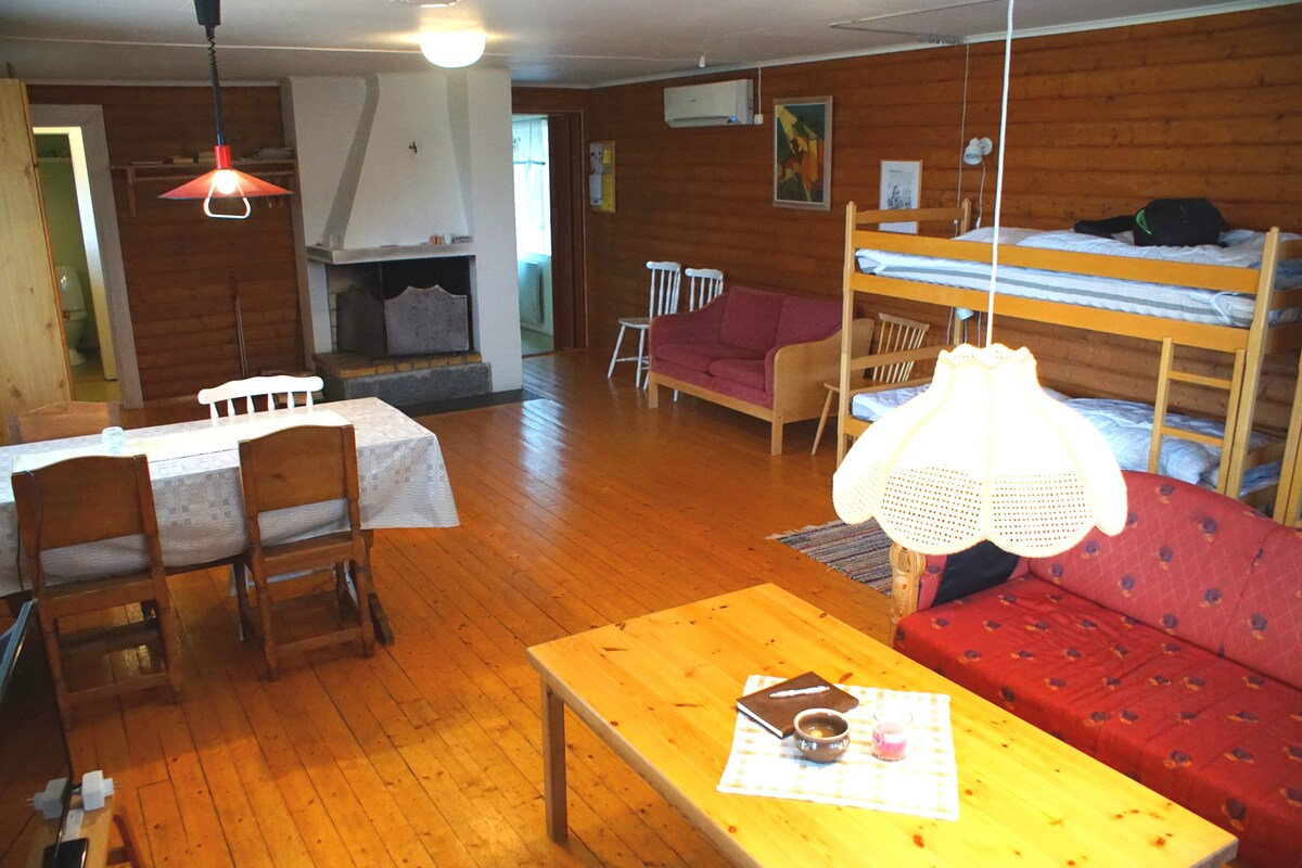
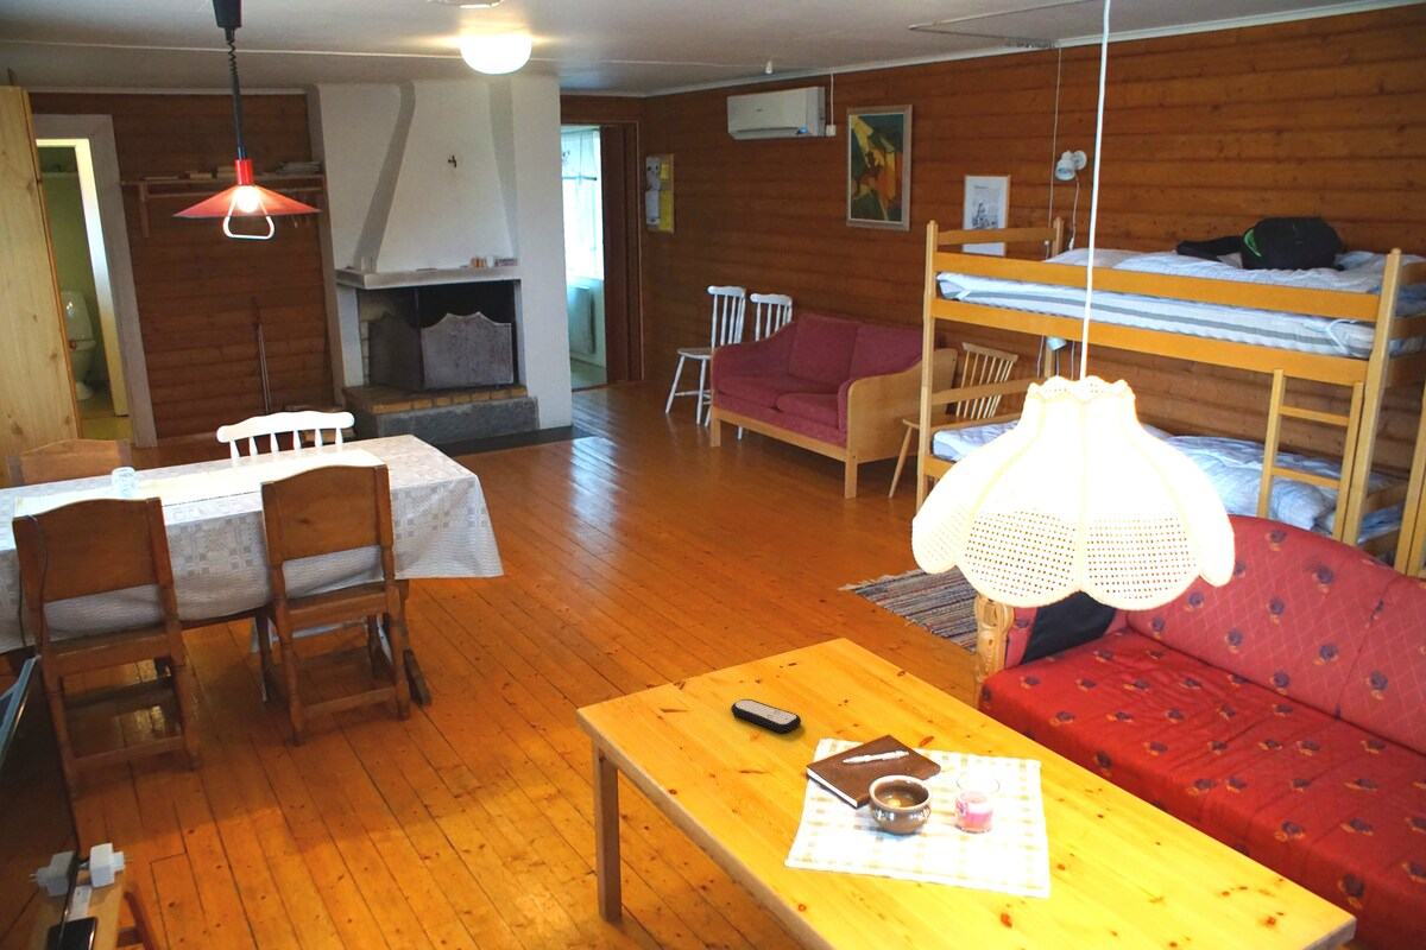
+ remote control [730,698,802,734]
